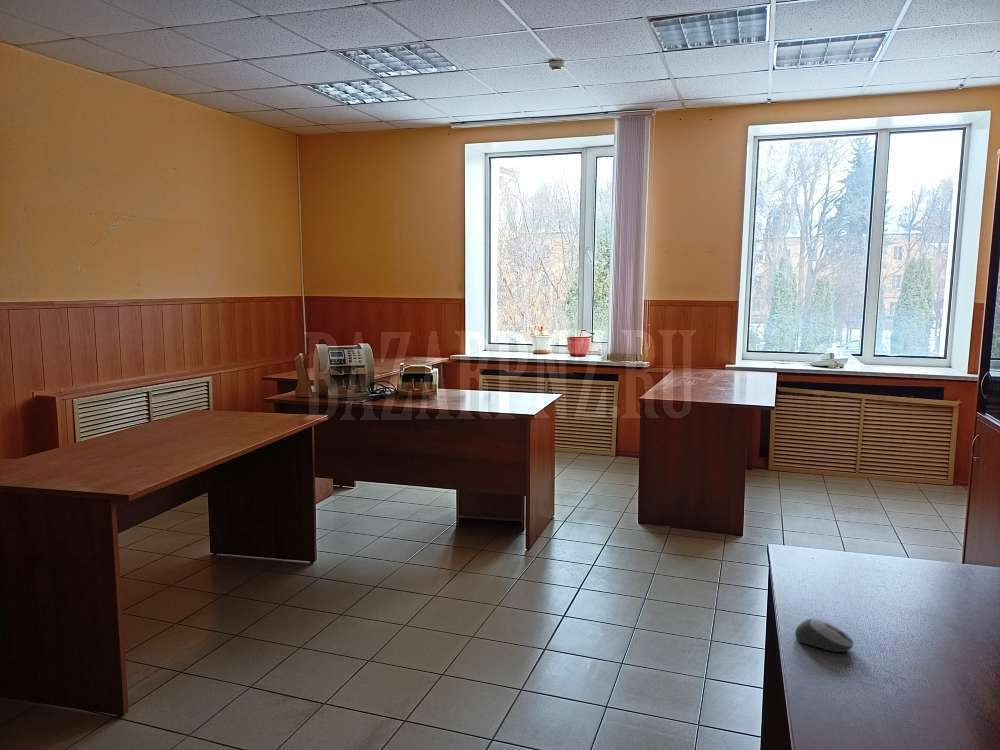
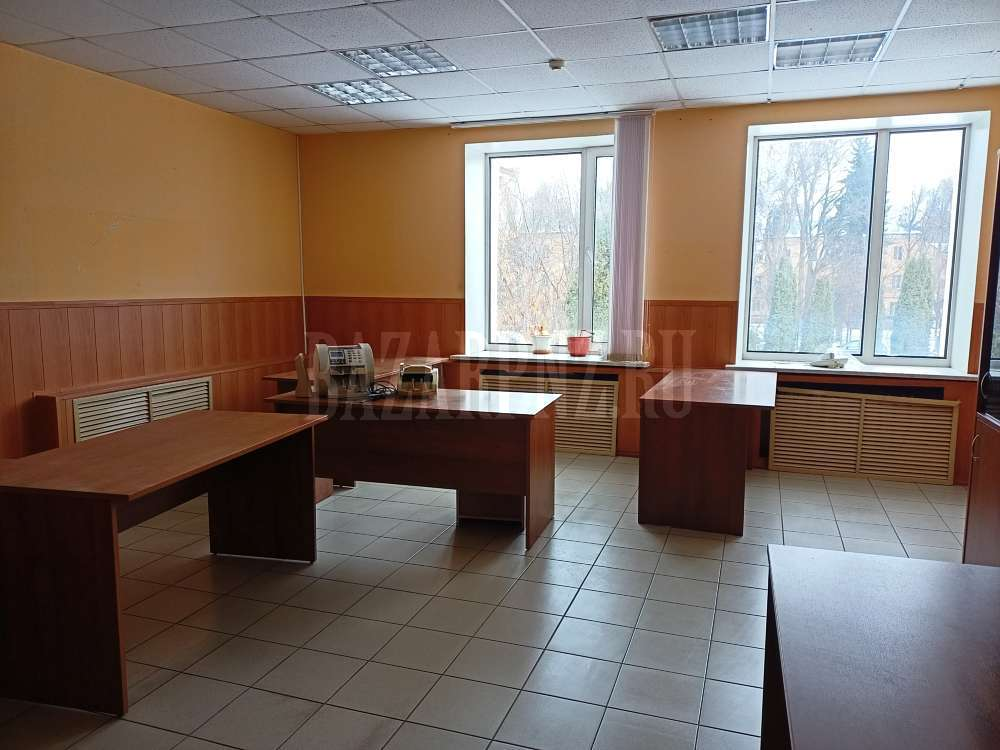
- computer mouse [794,618,855,653]
